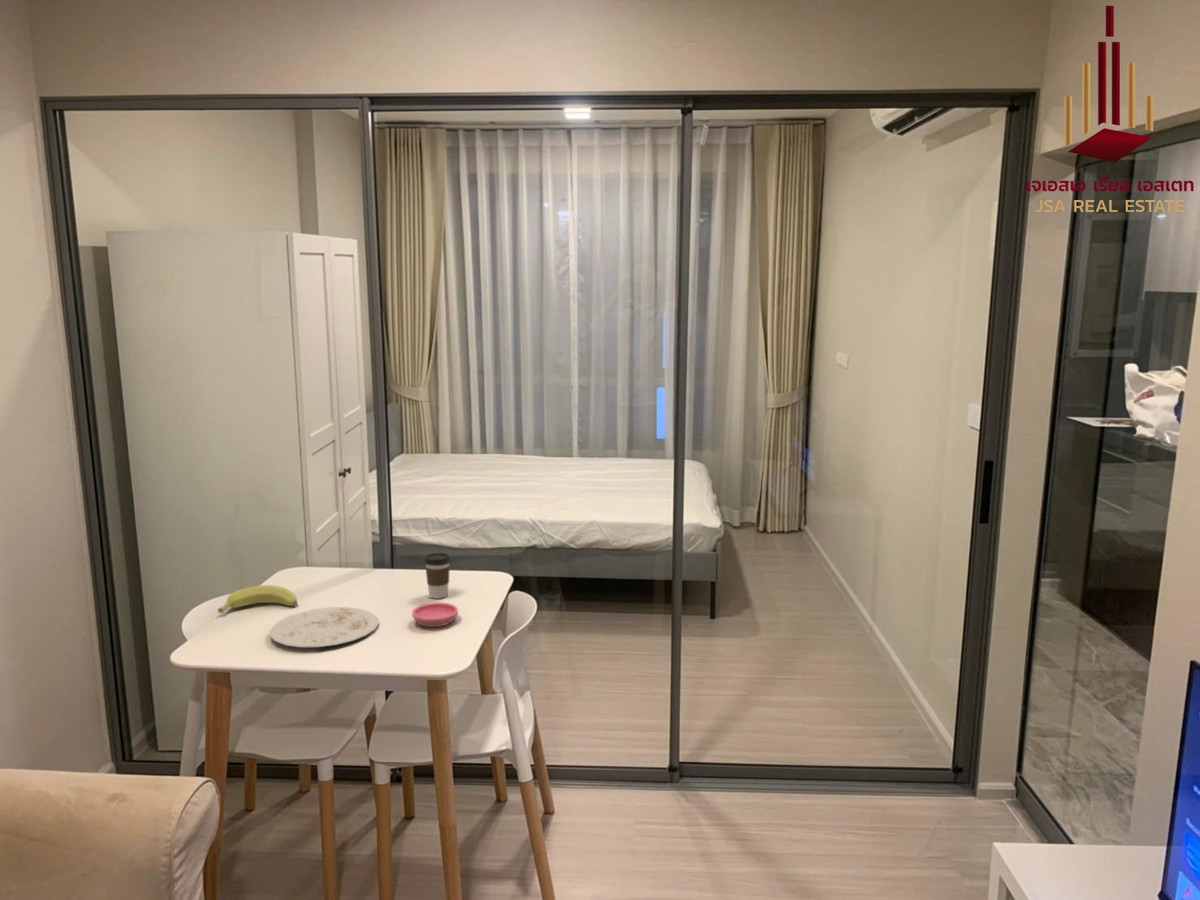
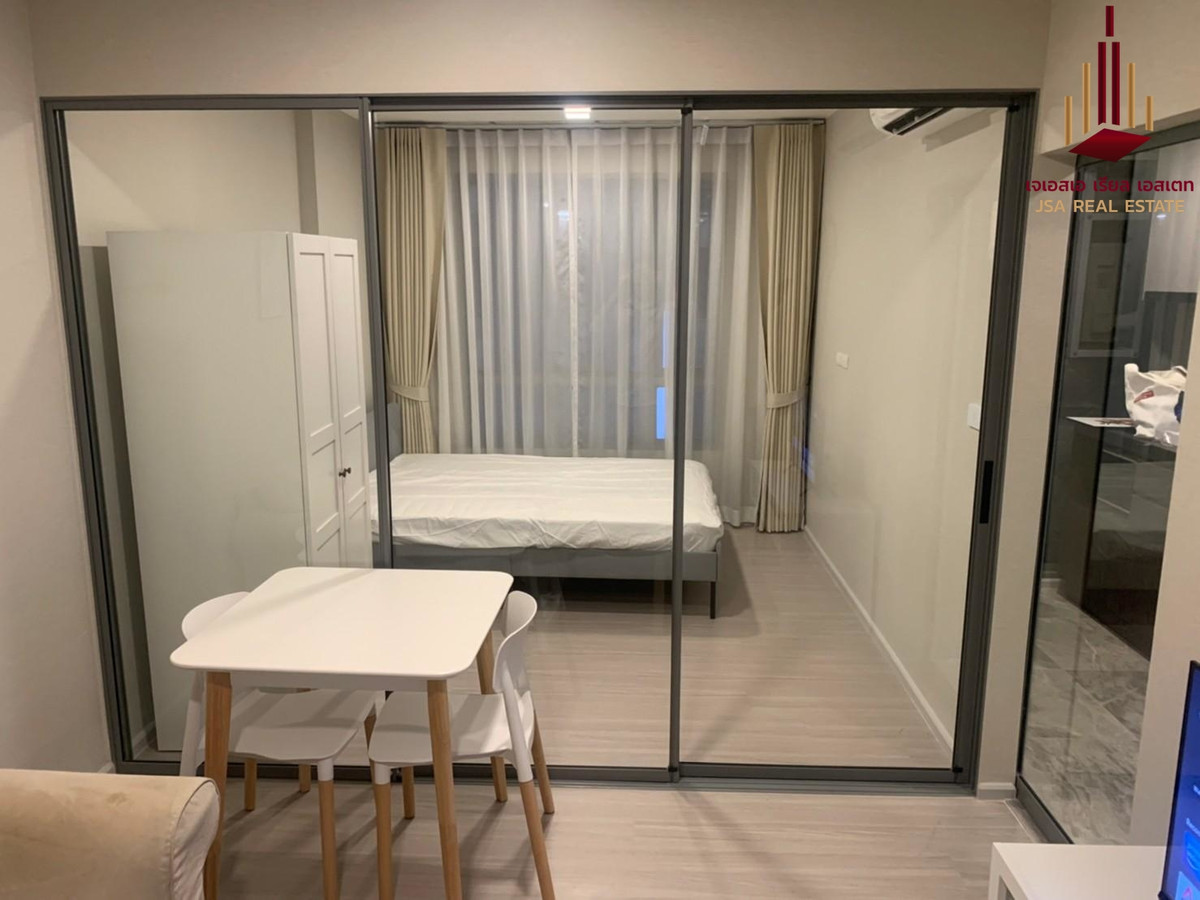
- banana [217,584,298,614]
- coffee cup [424,552,451,600]
- plate [269,606,380,648]
- saucer [411,601,459,628]
